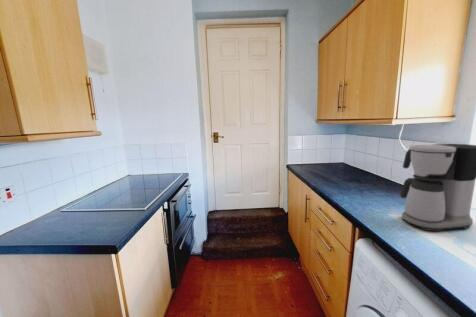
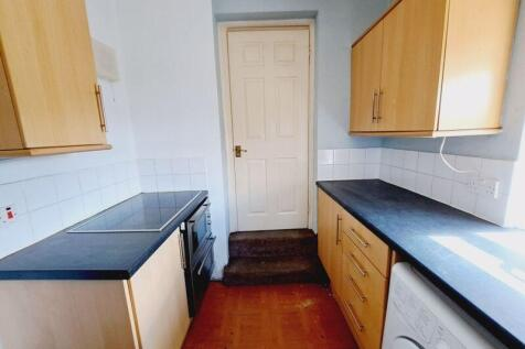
- coffee maker [399,143,476,232]
